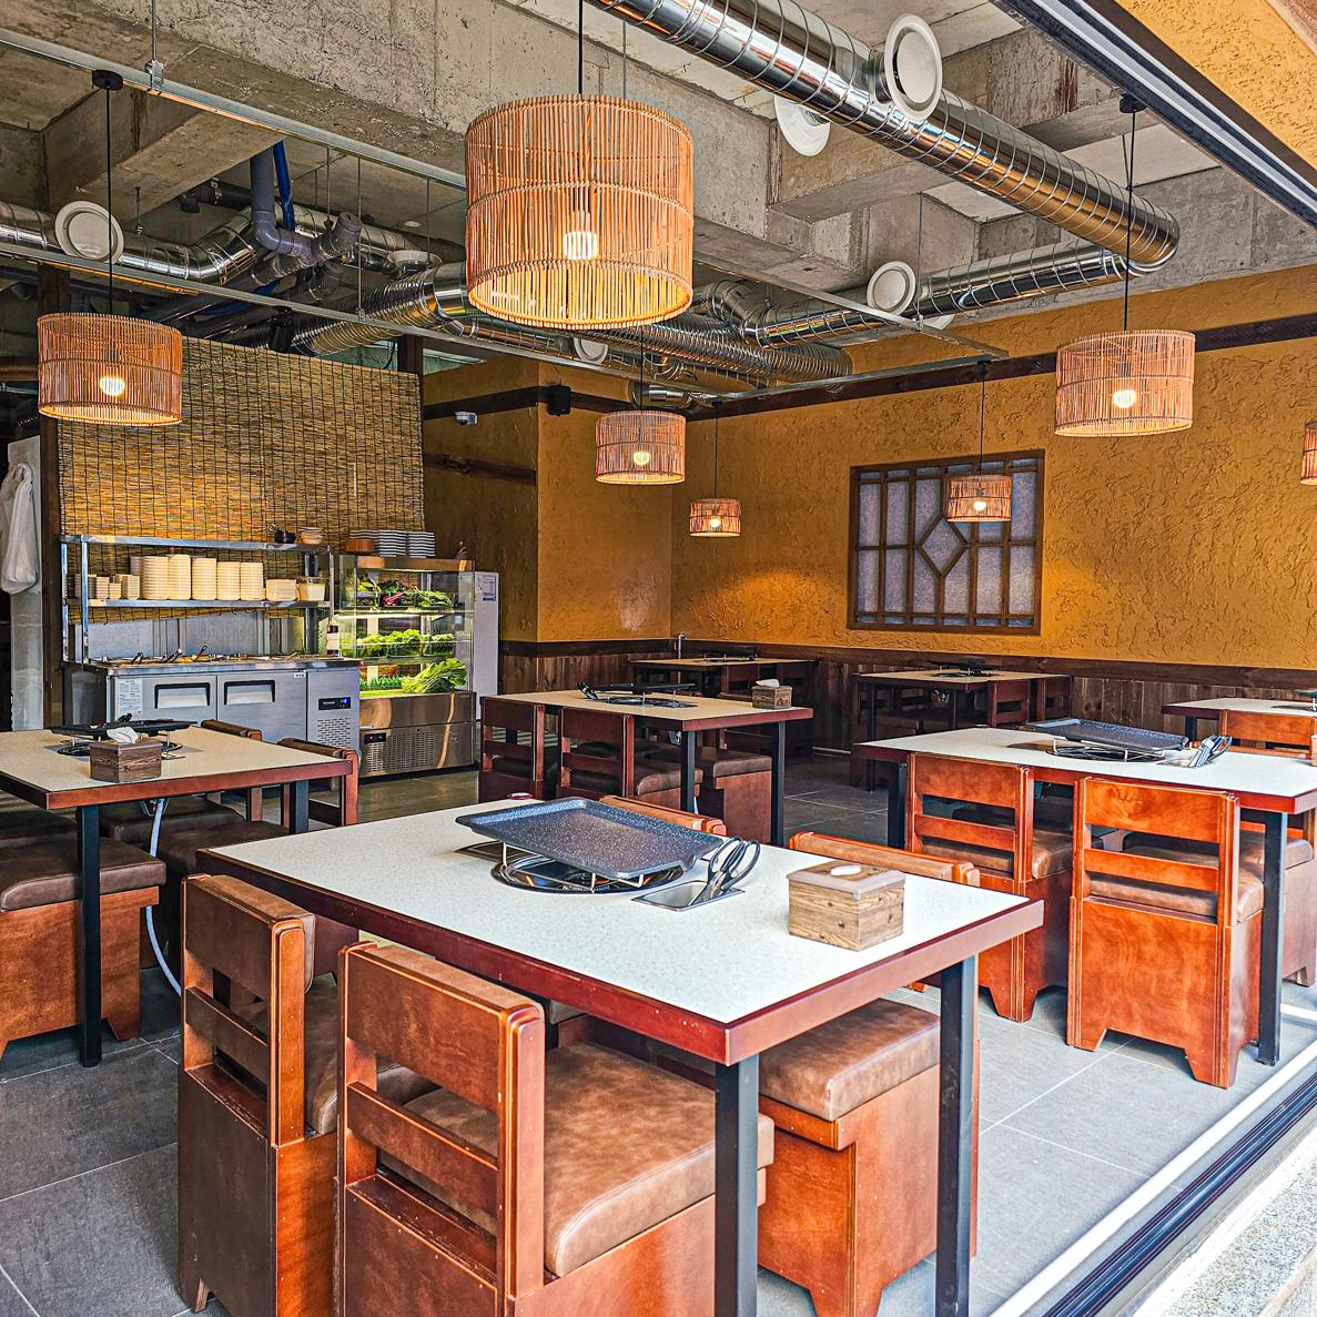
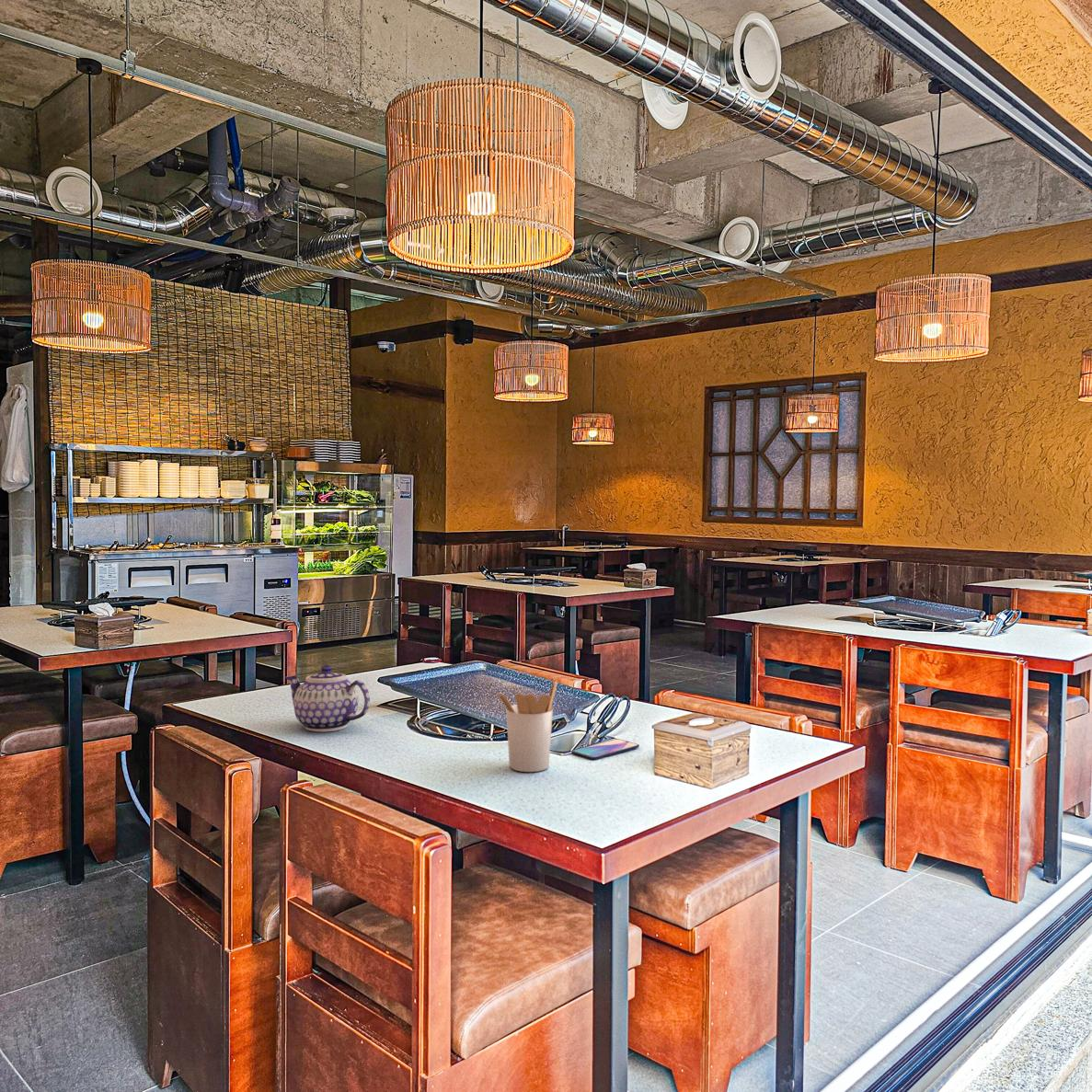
+ teapot [284,664,371,732]
+ utensil holder [497,680,558,773]
+ smartphone [570,738,640,761]
